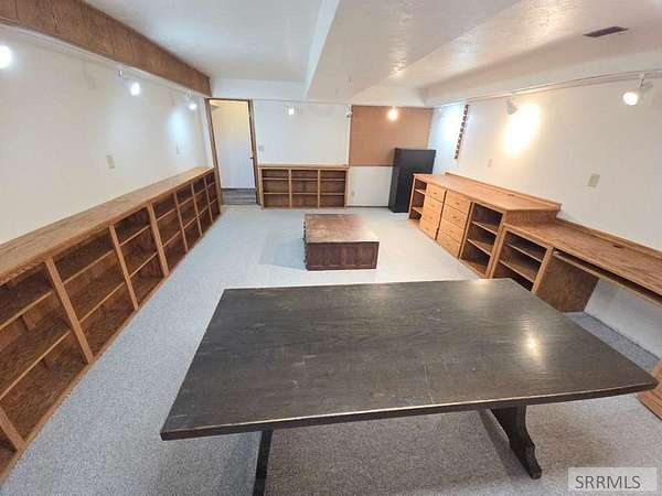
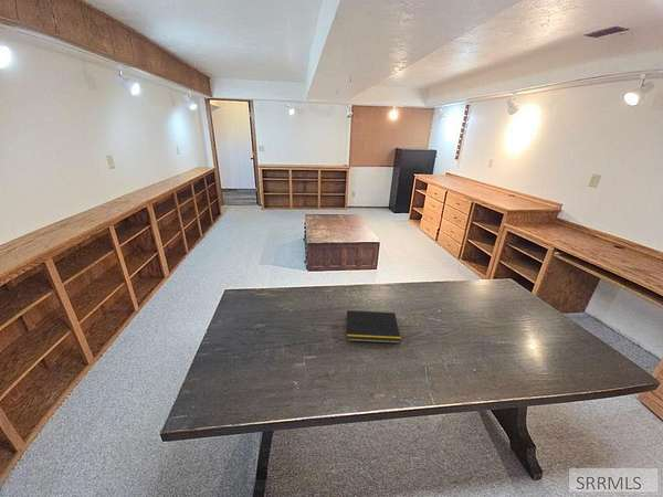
+ notepad [345,309,402,345]
